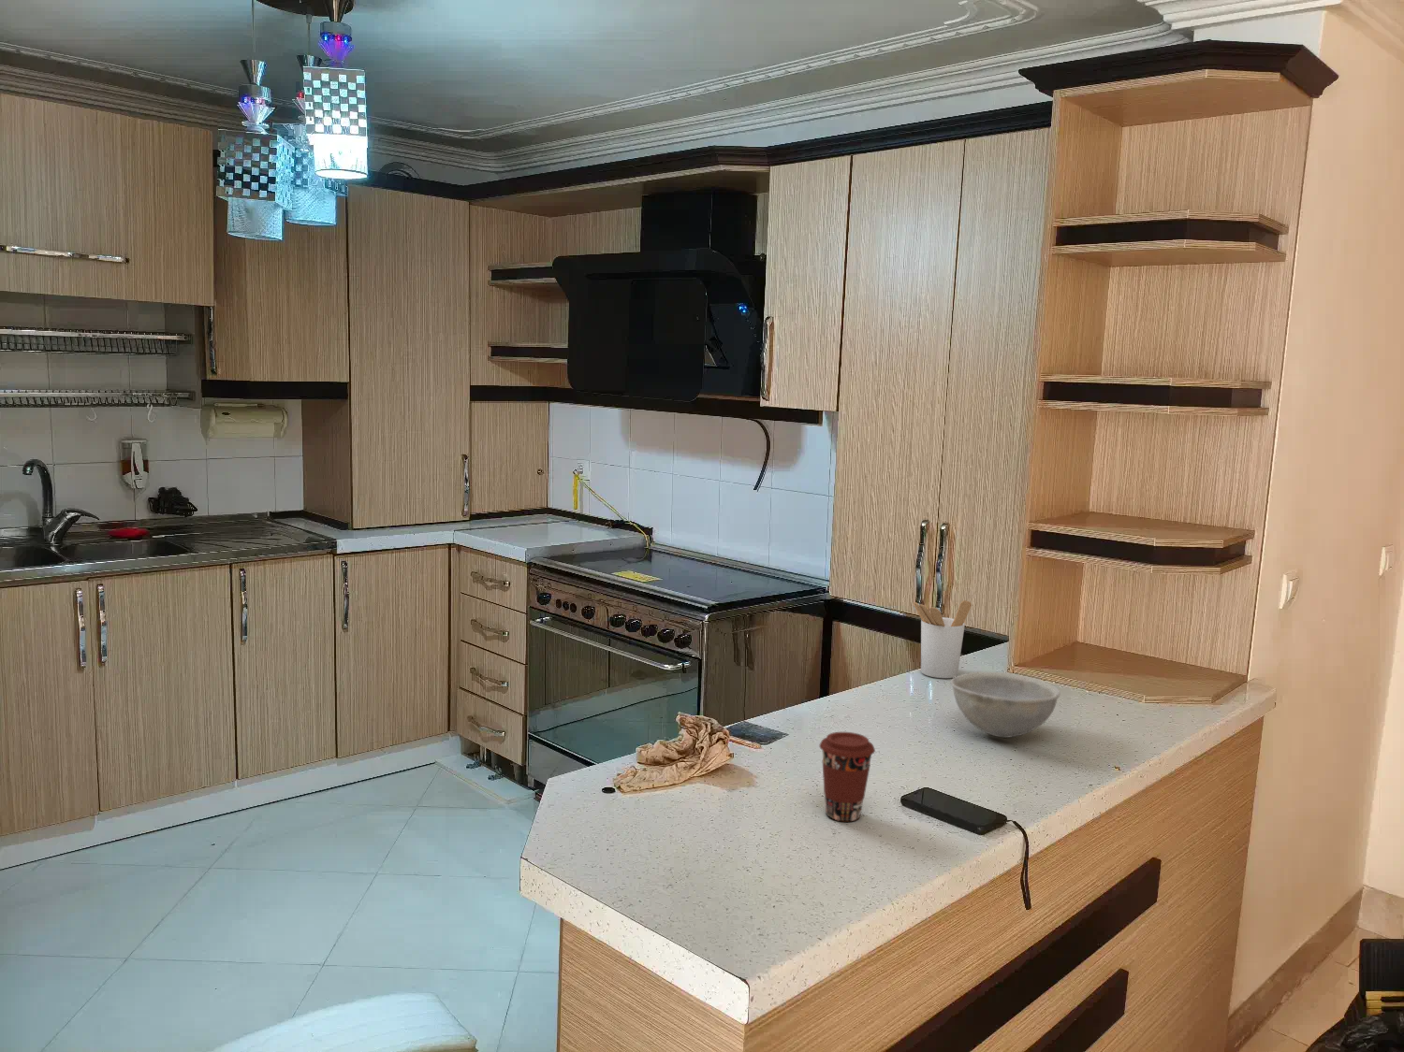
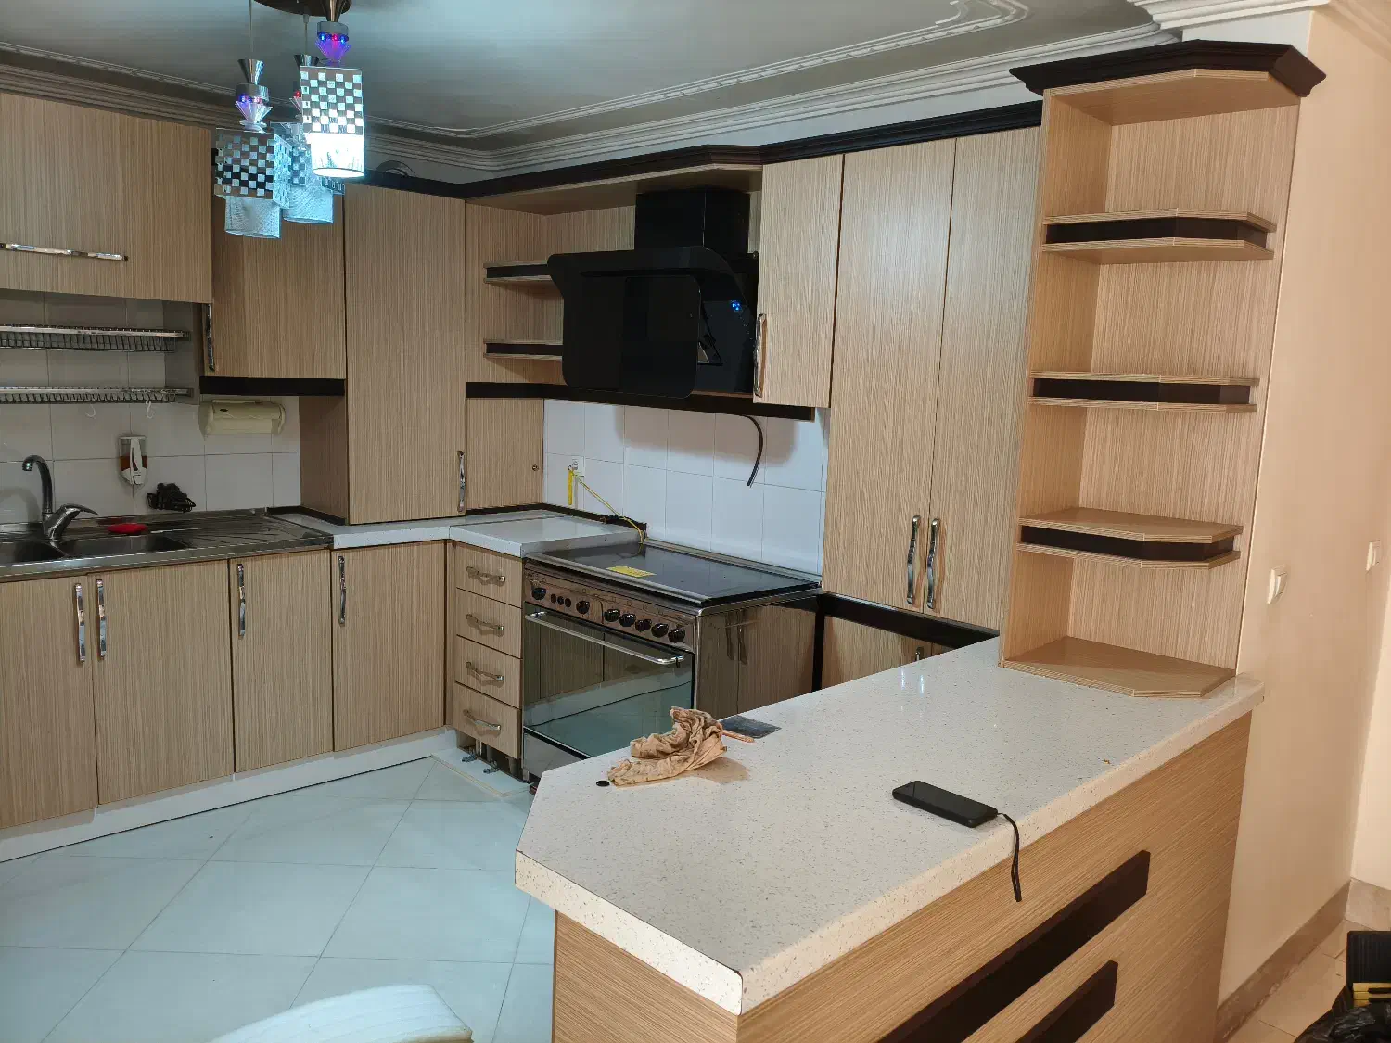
- bowl [950,672,1061,739]
- utensil holder [913,599,973,678]
- coffee cup [818,732,876,822]
